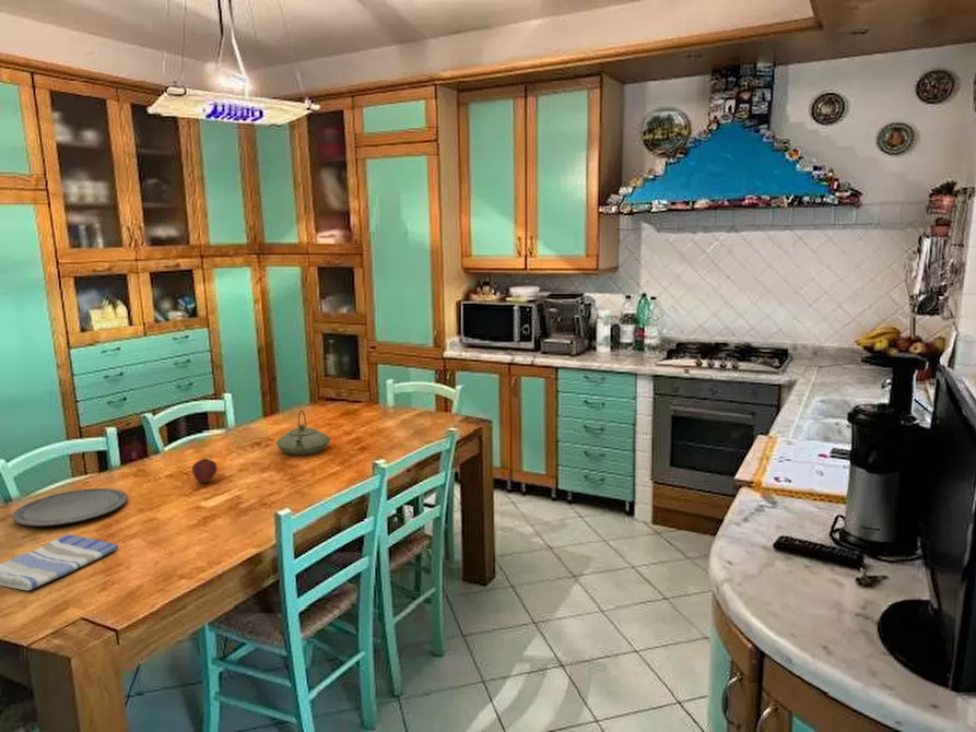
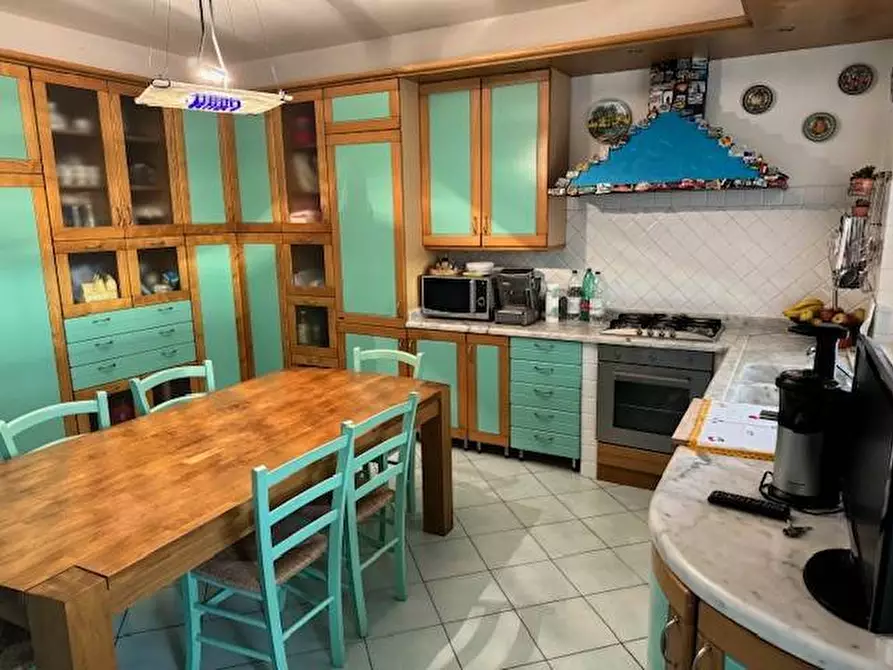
- teapot [275,409,331,456]
- plate [12,487,128,527]
- dish towel [0,533,119,592]
- fruit [191,458,217,484]
